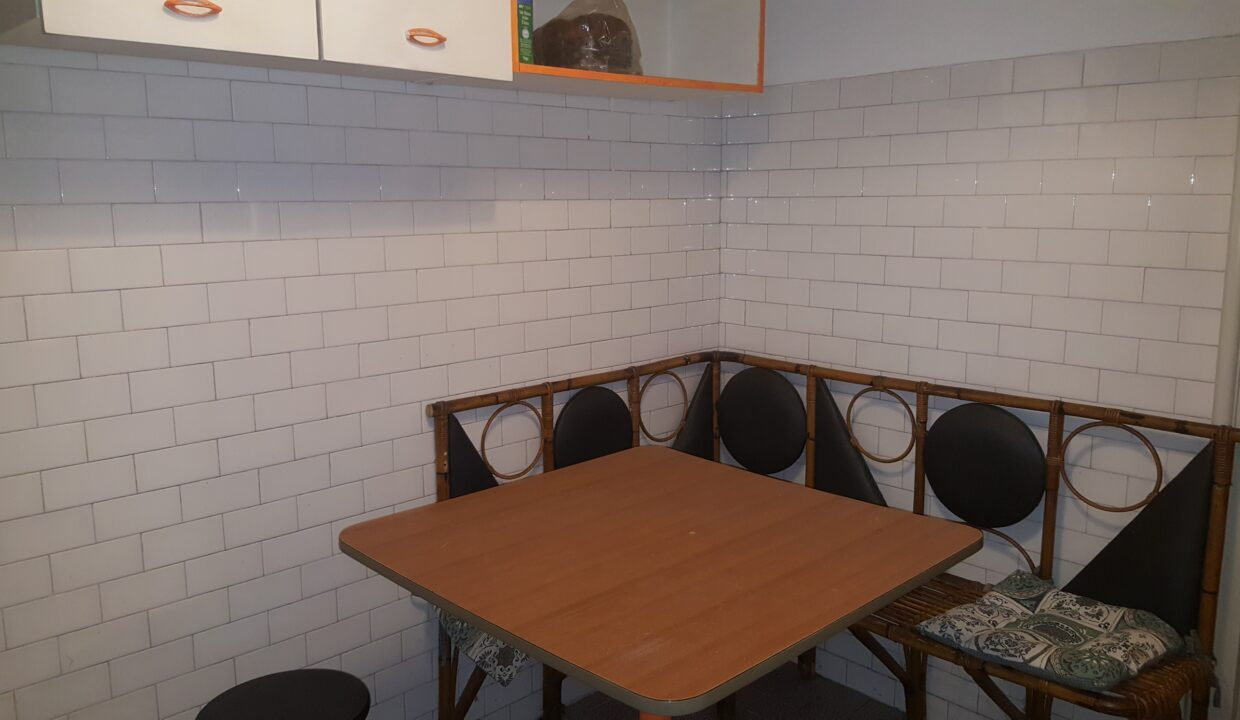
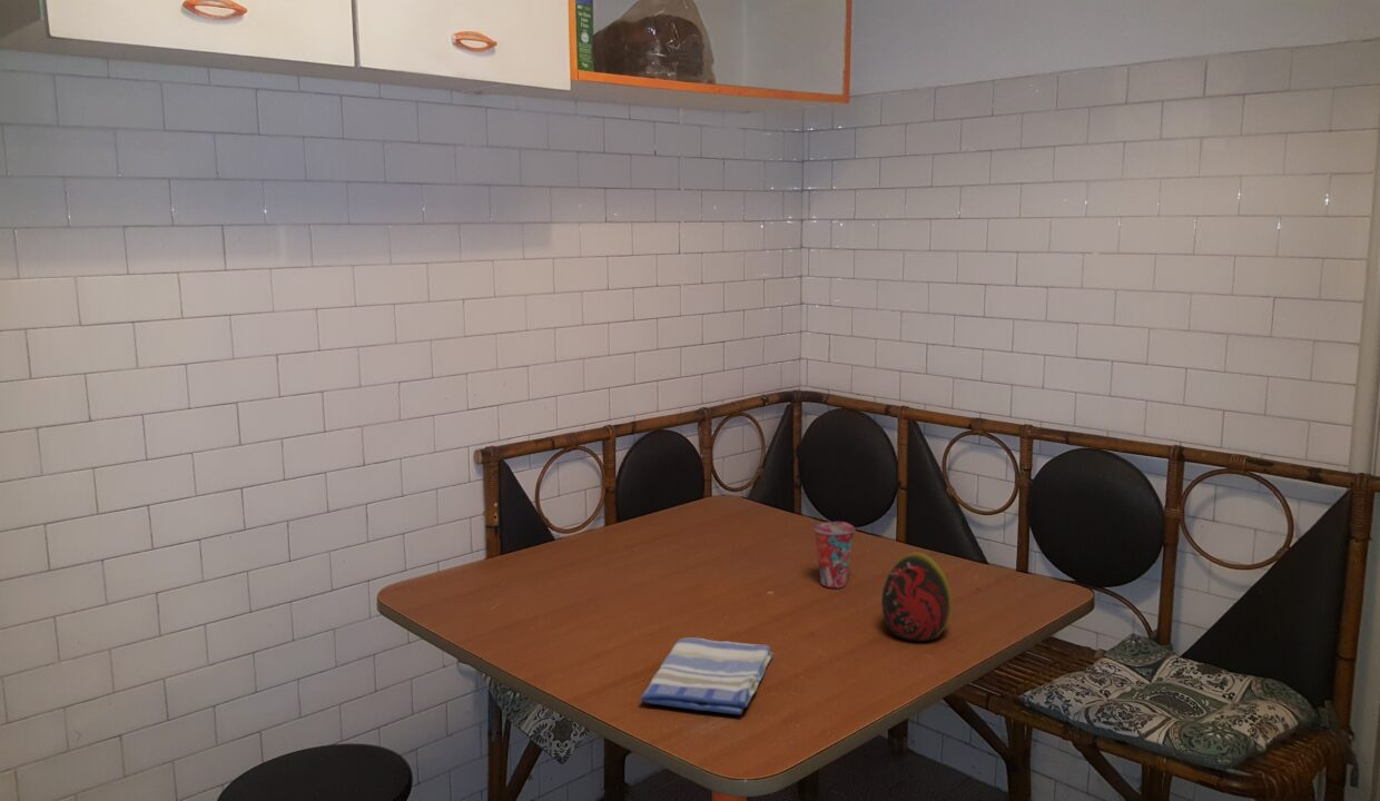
+ decorative egg [880,552,953,642]
+ dish towel [639,636,775,715]
+ cup [812,521,857,589]
